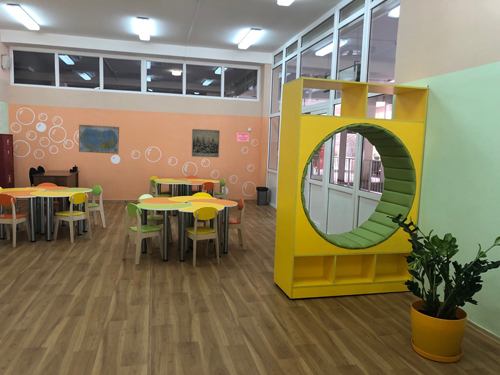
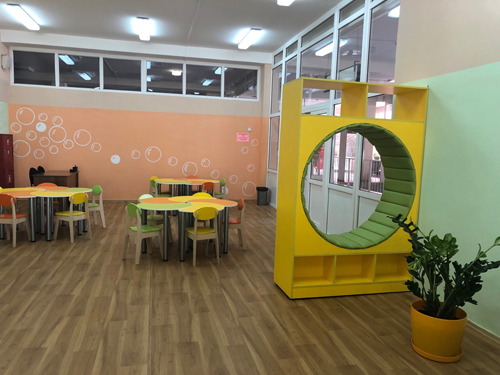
- wall art [191,128,221,158]
- world map [78,124,120,155]
